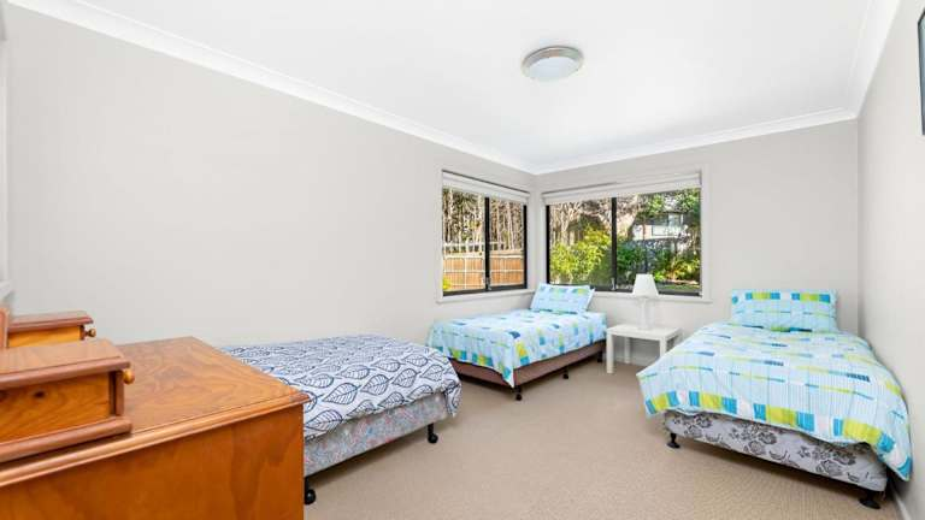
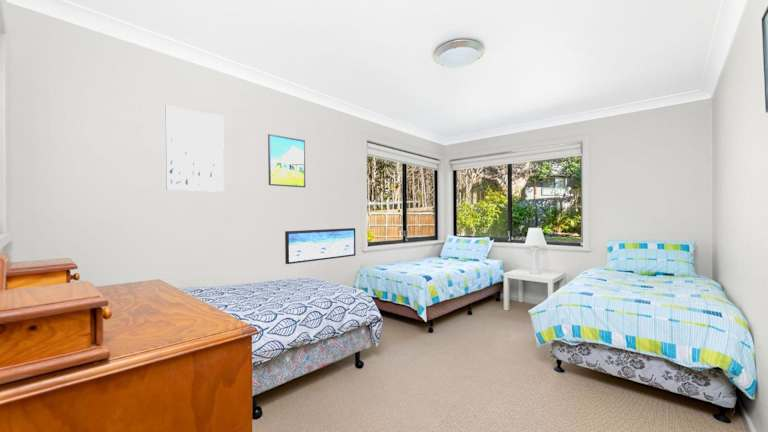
+ wall art [284,227,357,265]
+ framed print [267,133,306,188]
+ wall art [165,104,225,193]
